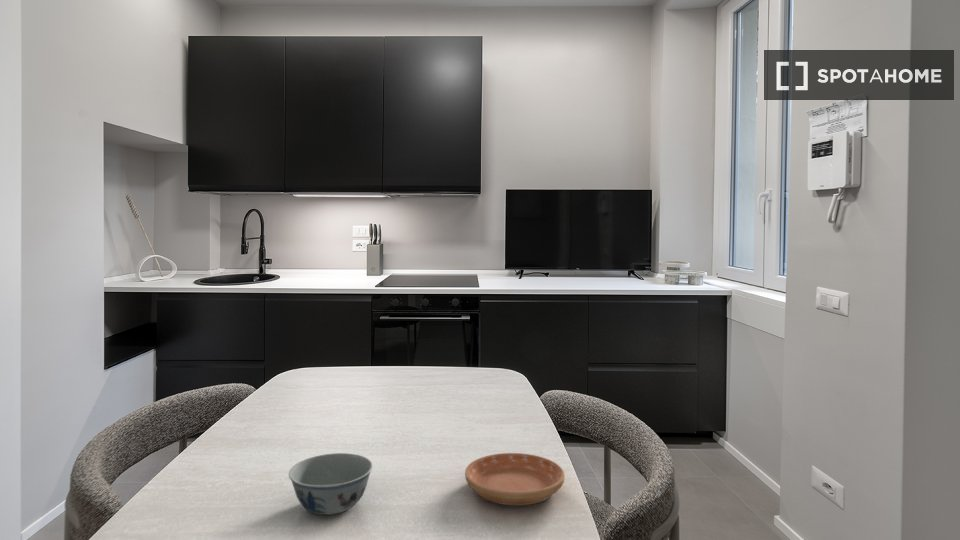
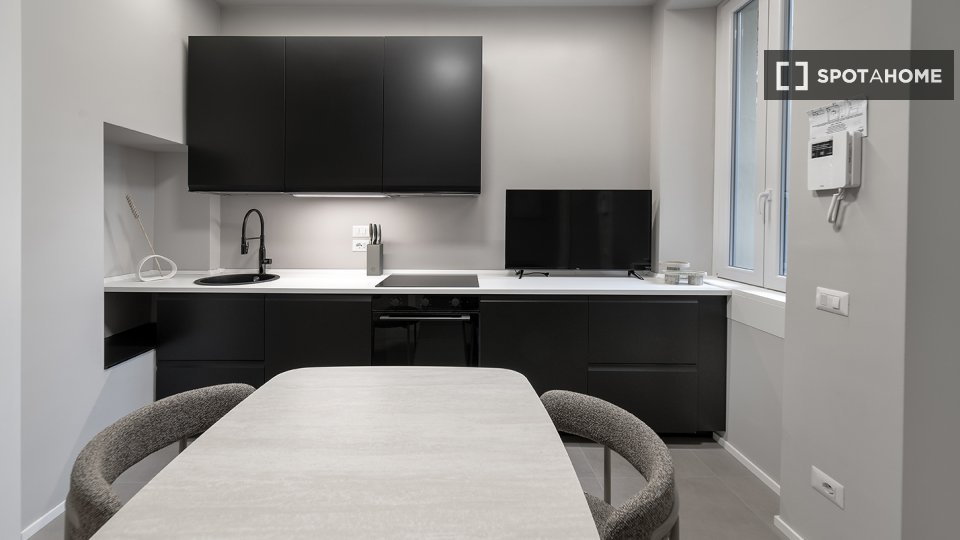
- bowl [288,452,374,516]
- saucer [464,452,566,507]
